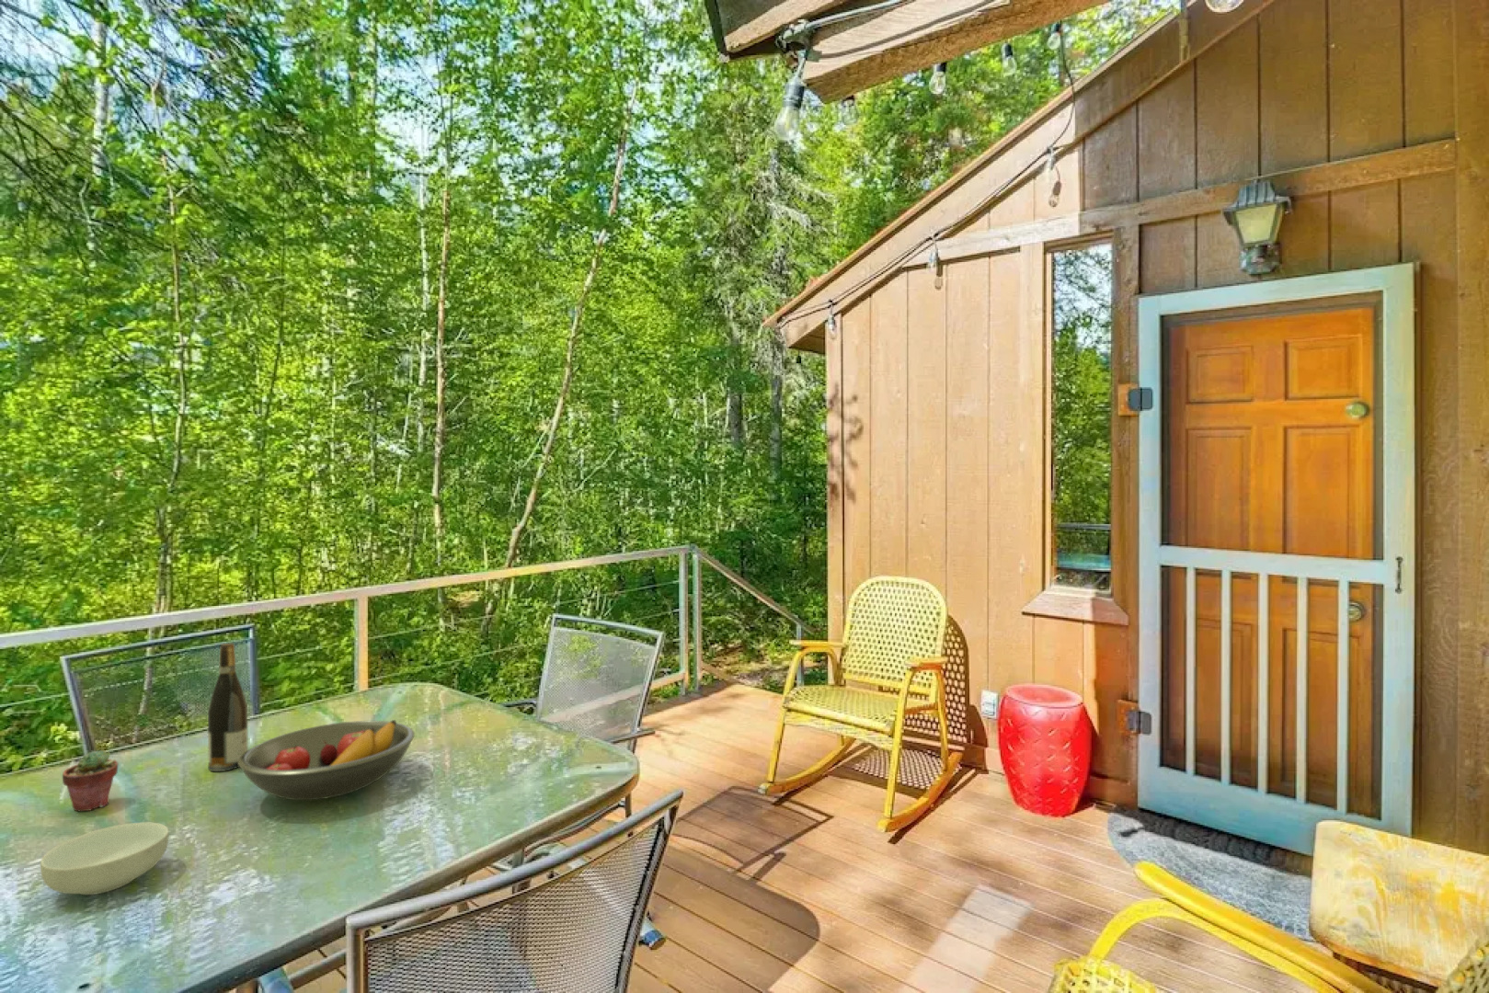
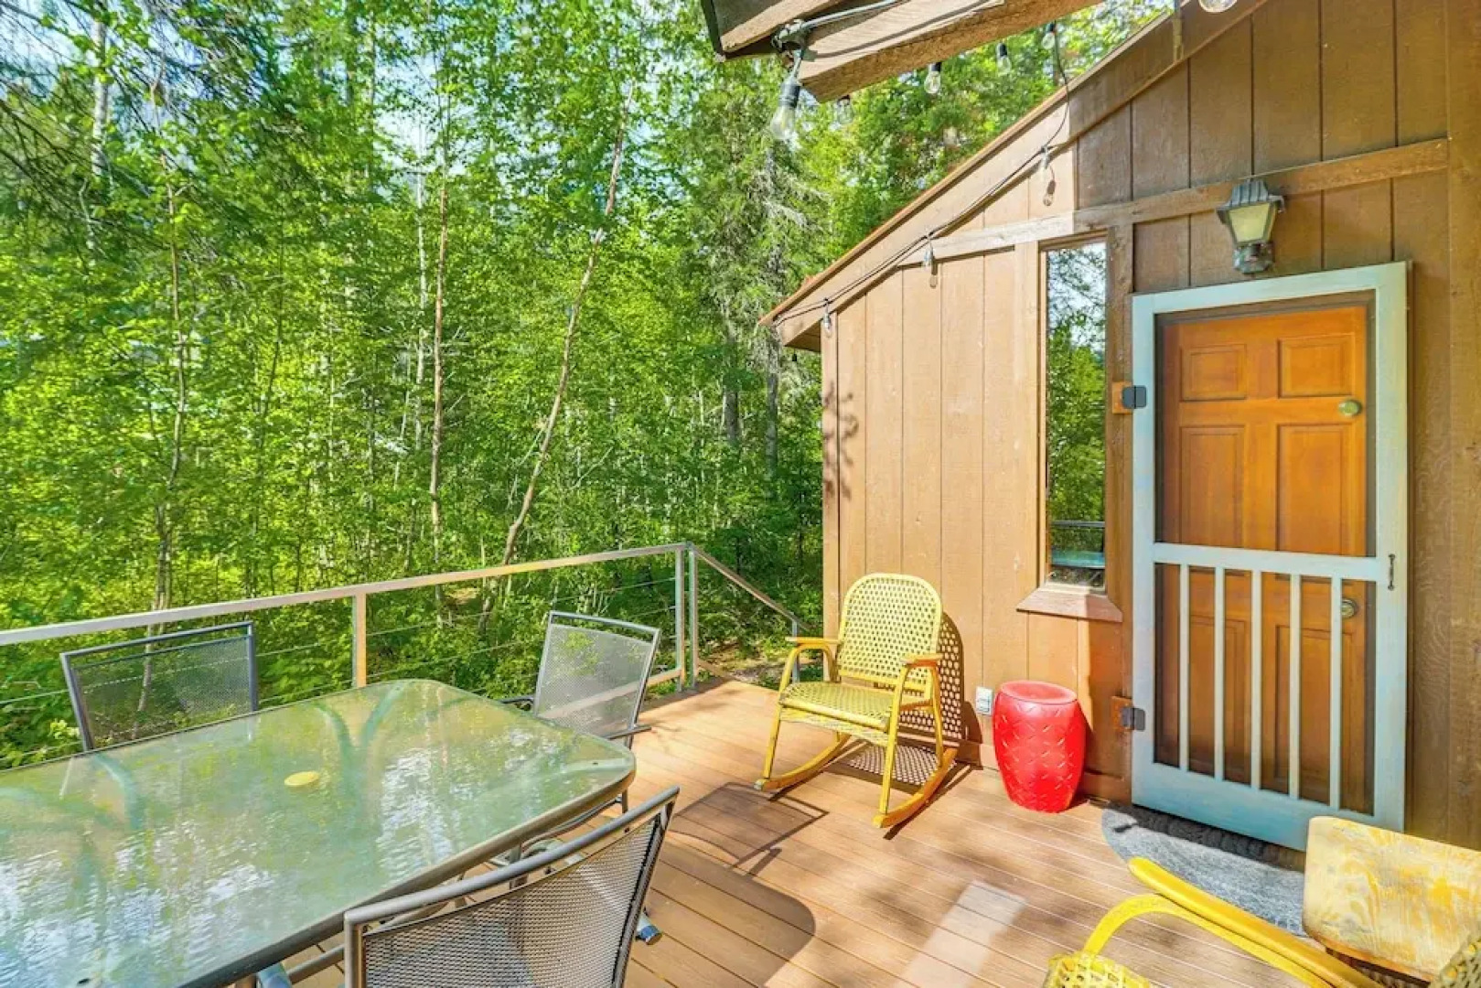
- potted succulent [62,750,120,812]
- cereal bowl [40,822,170,895]
- fruit bowl [238,719,416,801]
- wine bottle [207,643,249,772]
